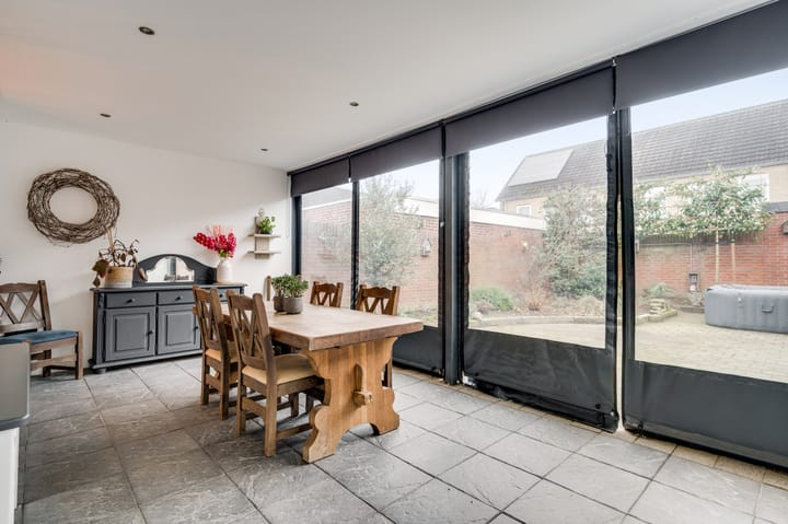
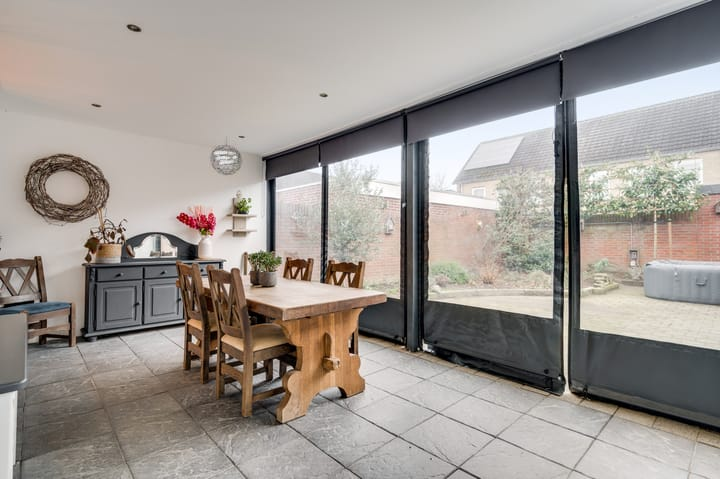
+ pendant light [209,136,243,176]
